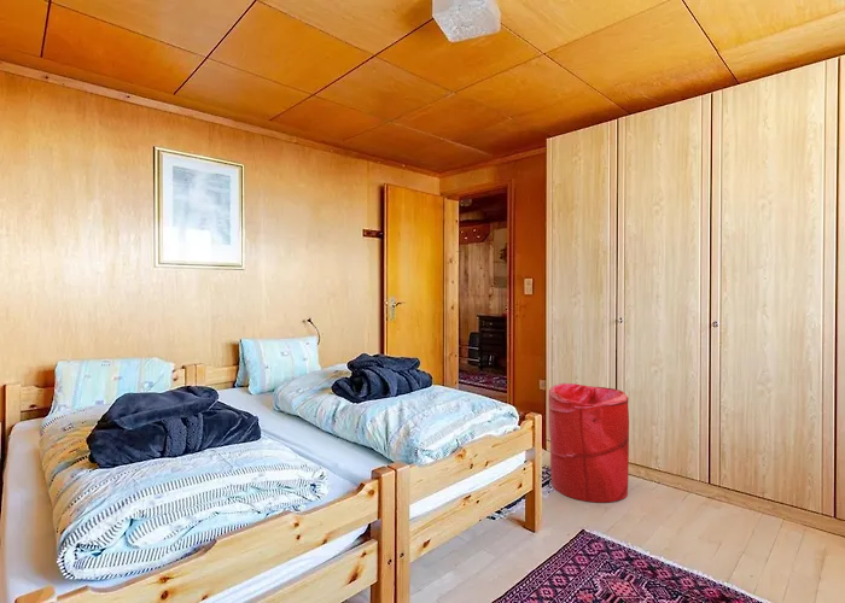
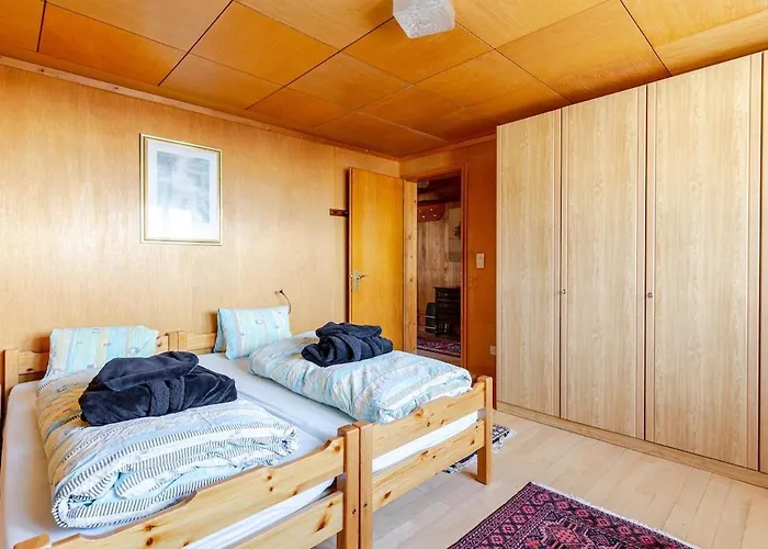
- laundry hamper [548,382,630,504]
